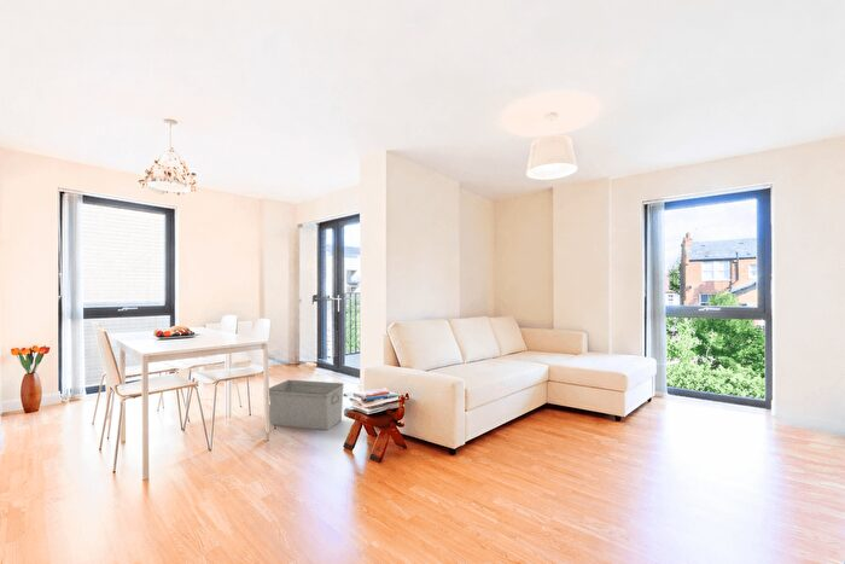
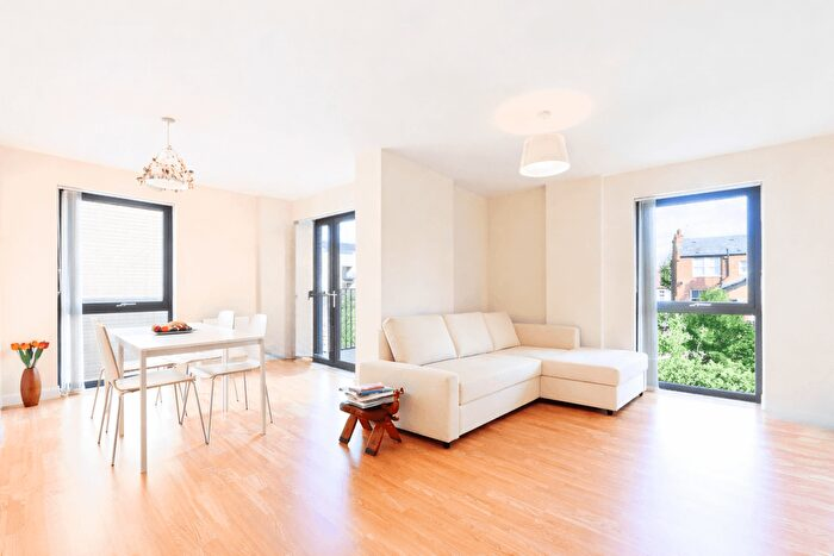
- storage bin [268,379,345,431]
